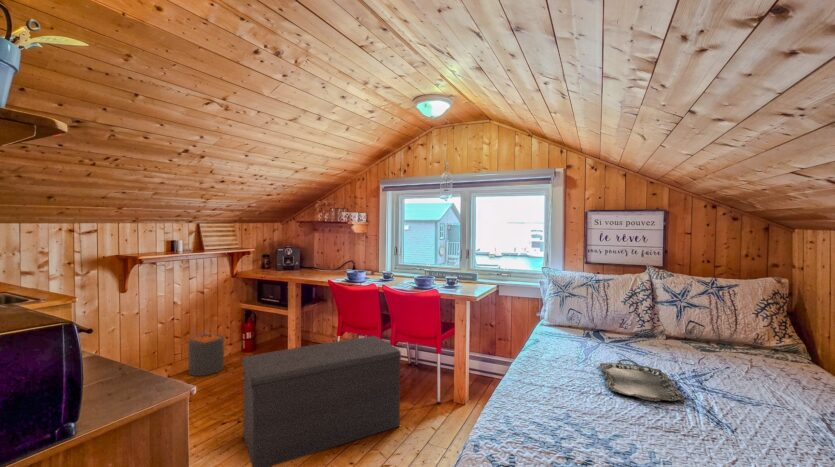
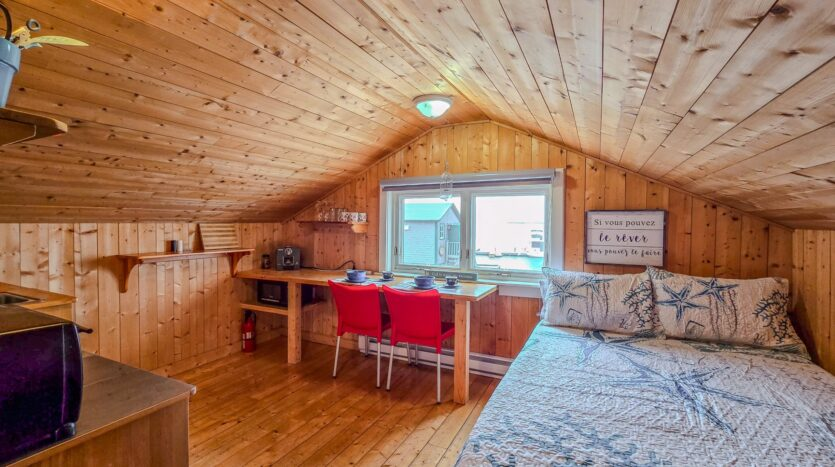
- serving tray [598,358,685,402]
- bench [241,335,402,467]
- trash can [186,327,225,377]
